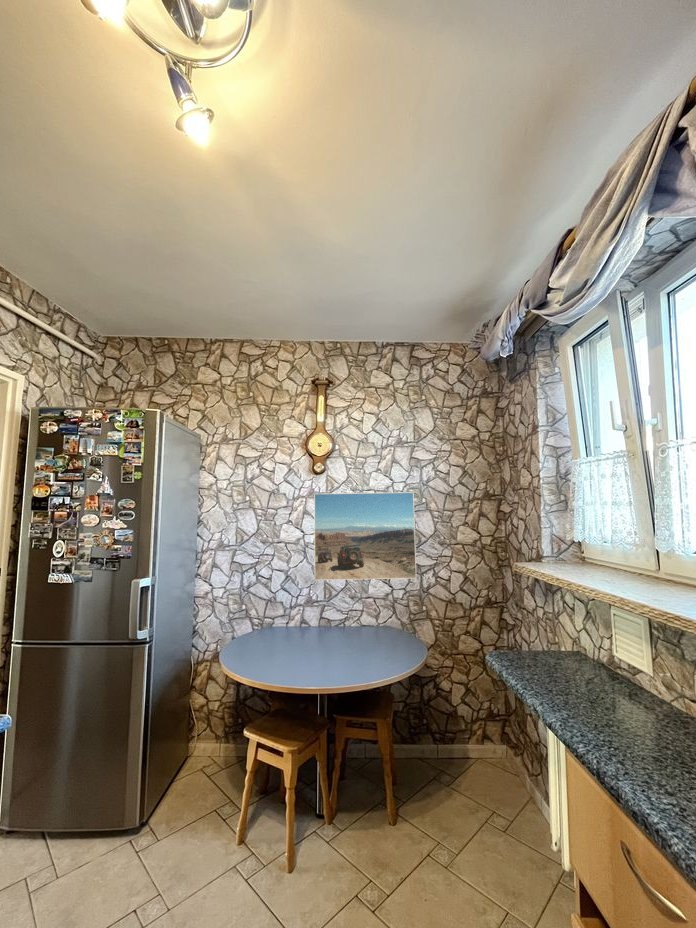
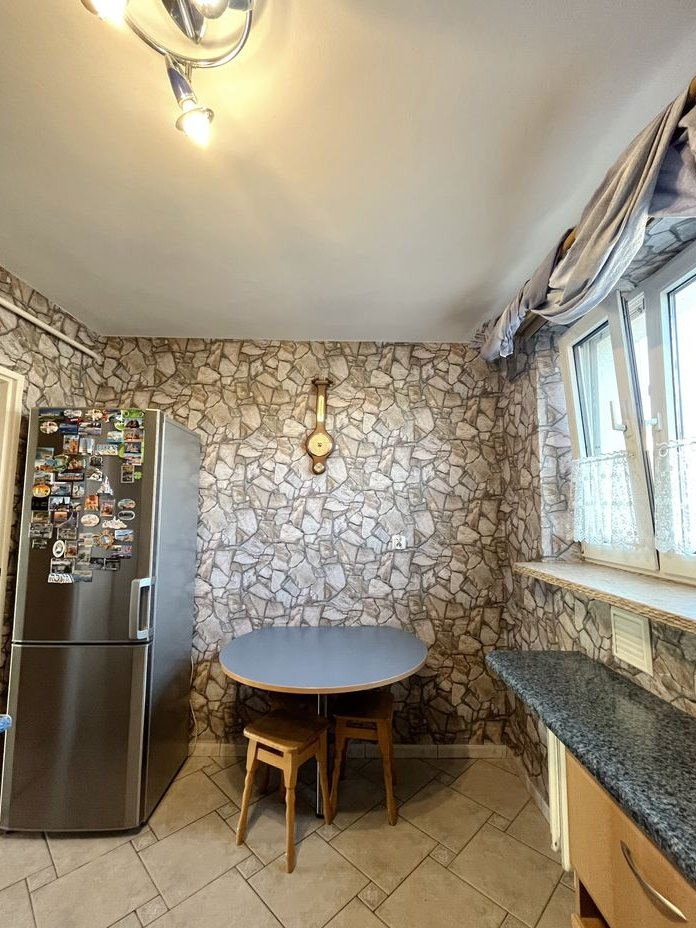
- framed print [313,491,417,581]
